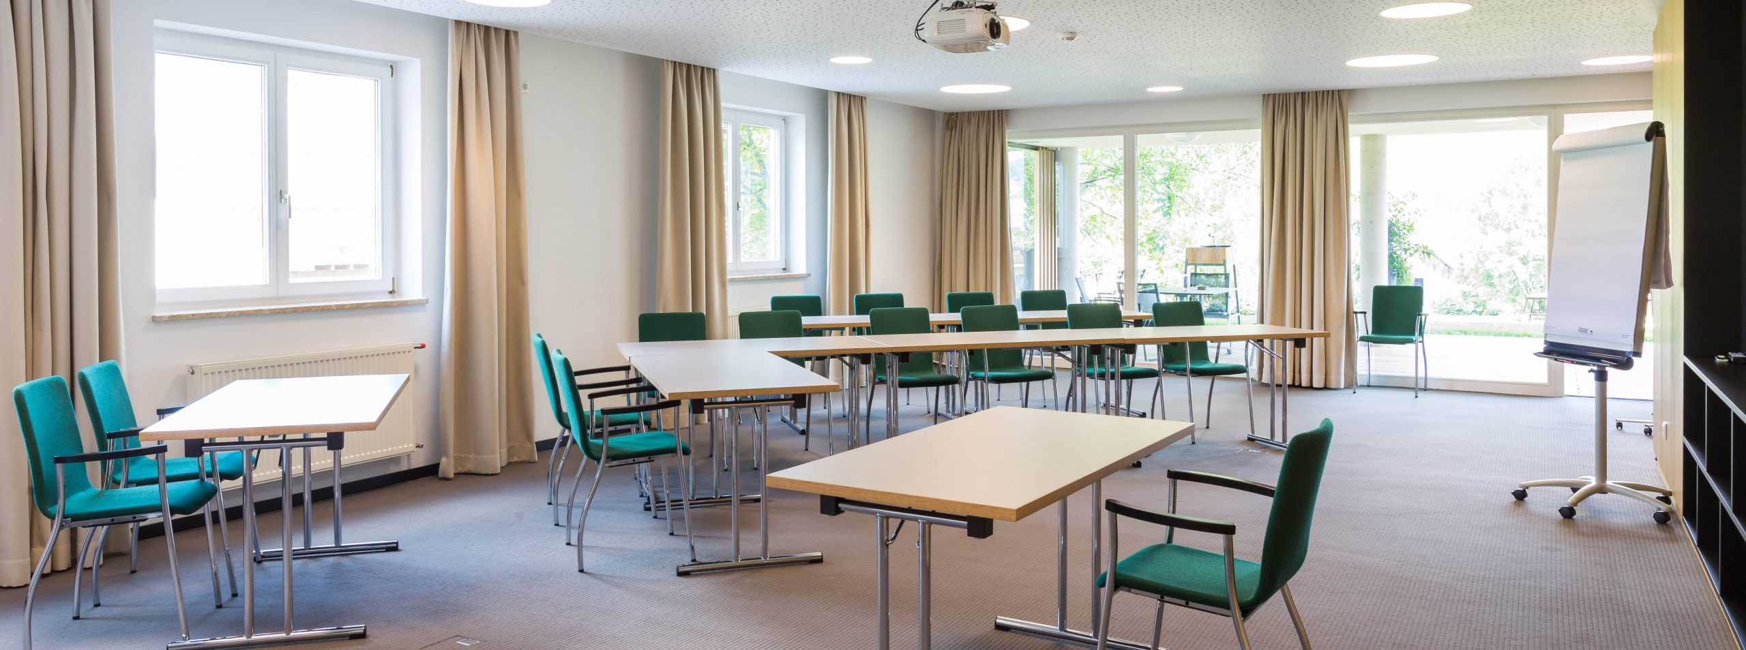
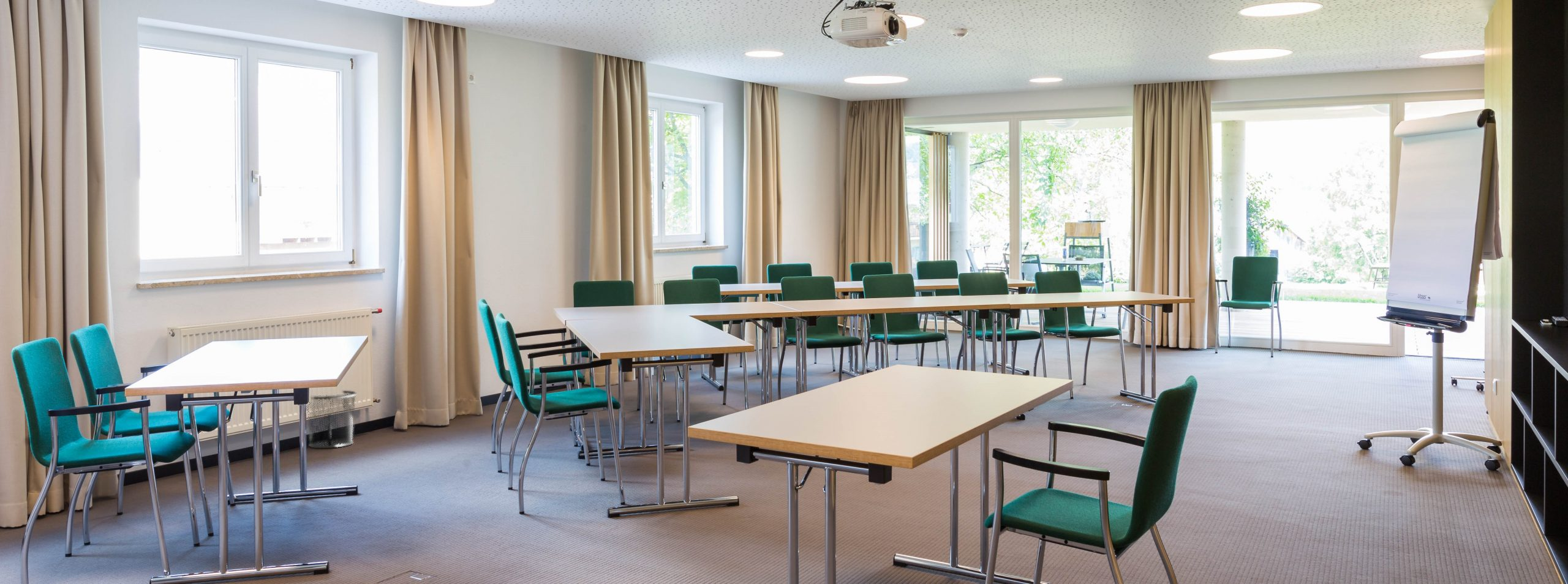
+ waste bin [307,390,357,449]
